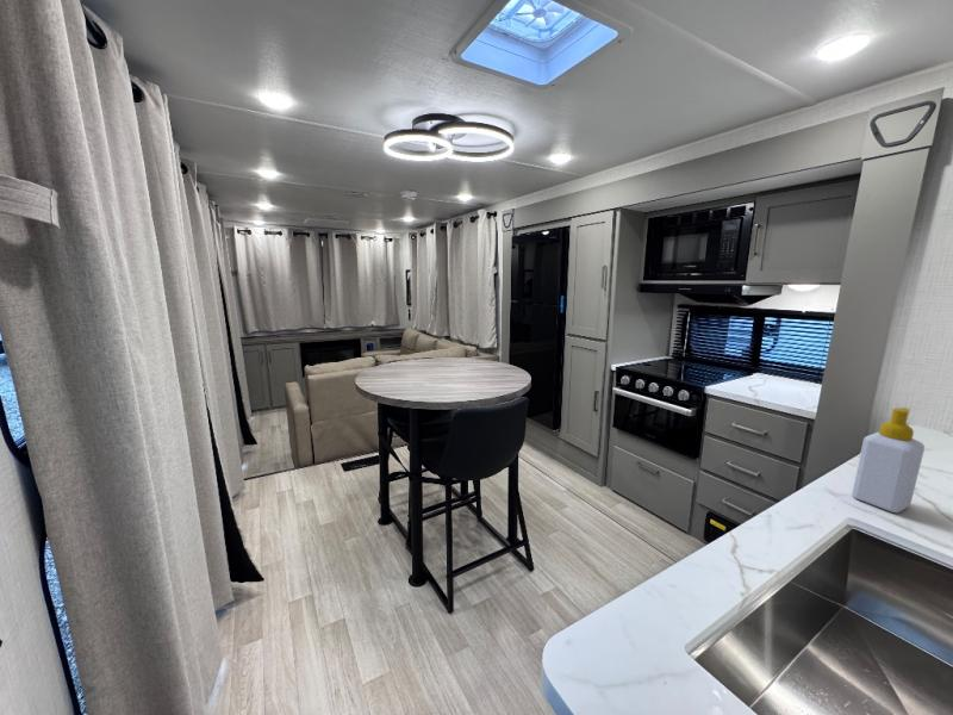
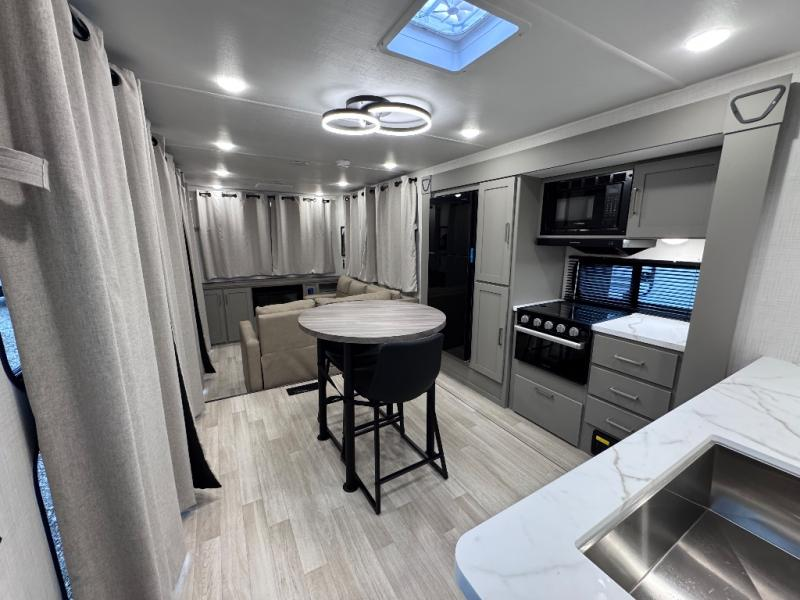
- soap bottle [851,406,926,514]
